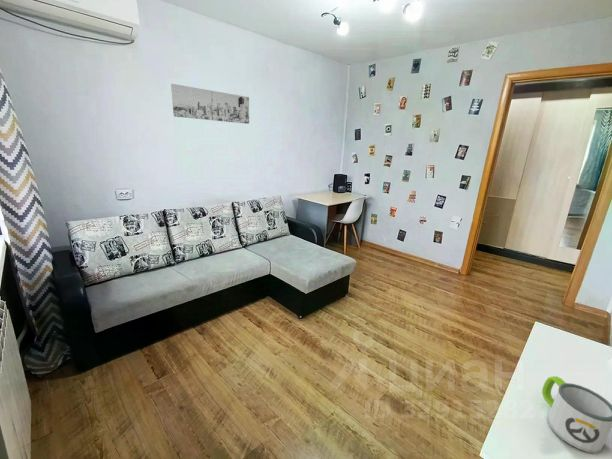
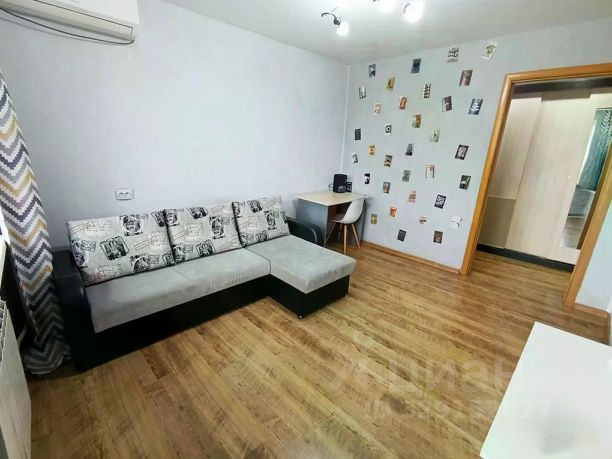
- wall art [170,83,250,125]
- mug [541,375,612,454]
